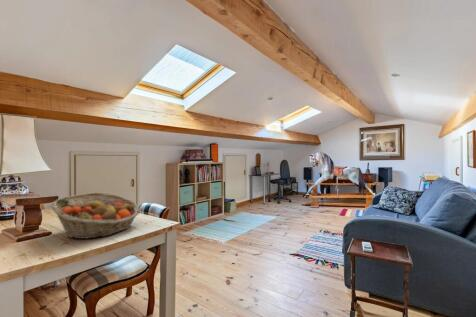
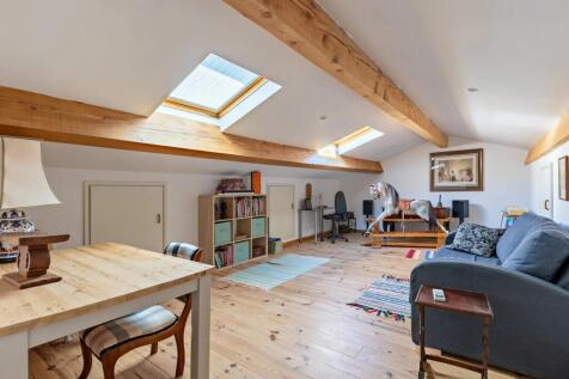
- fruit basket [50,192,141,240]
